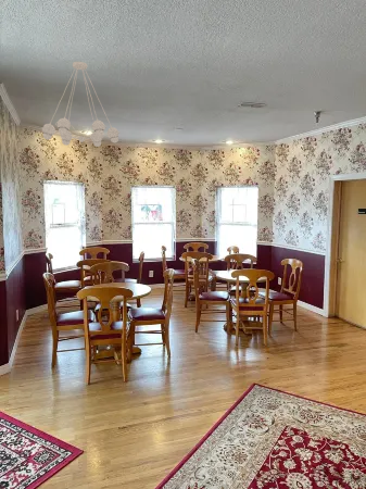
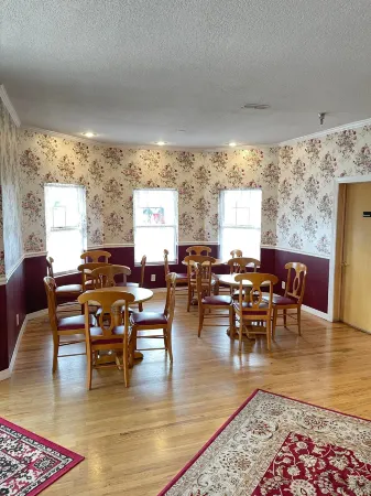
- chandelier [40,61,121,148]
